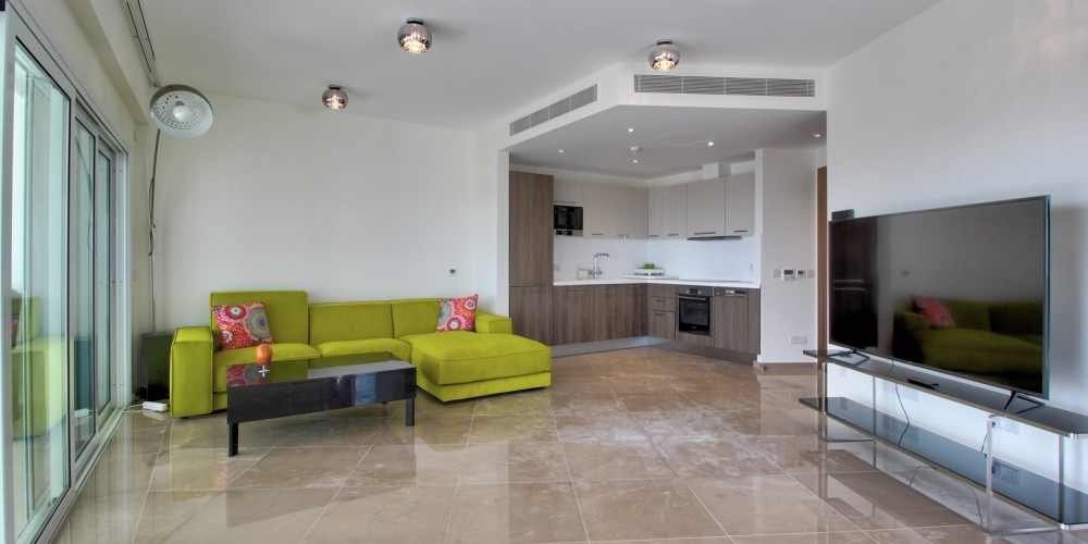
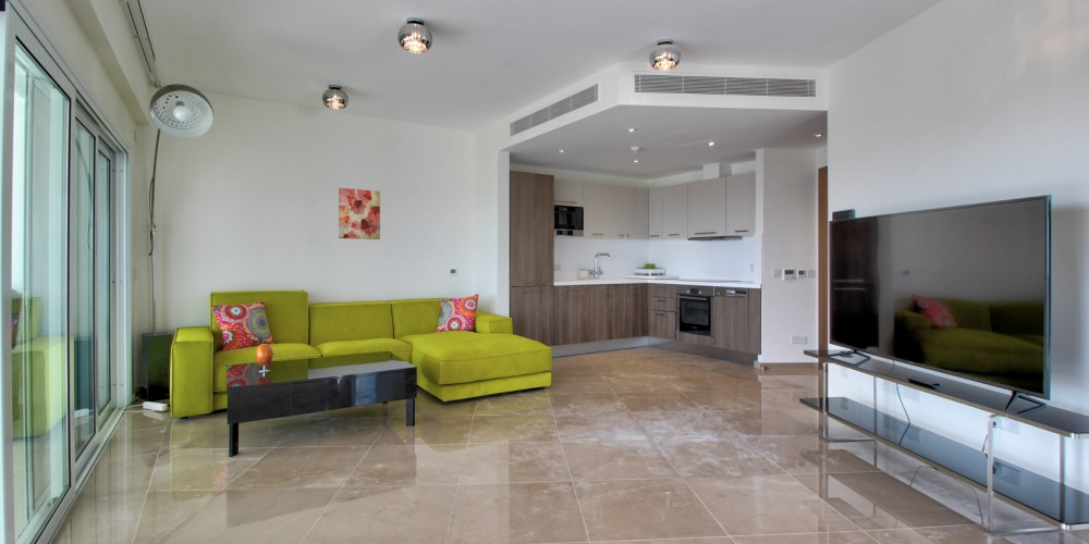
+ wall art [338,187,381,240]
